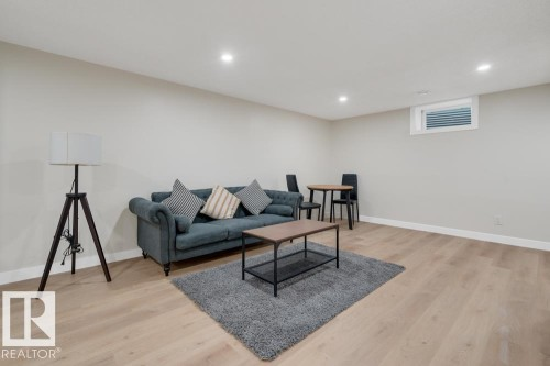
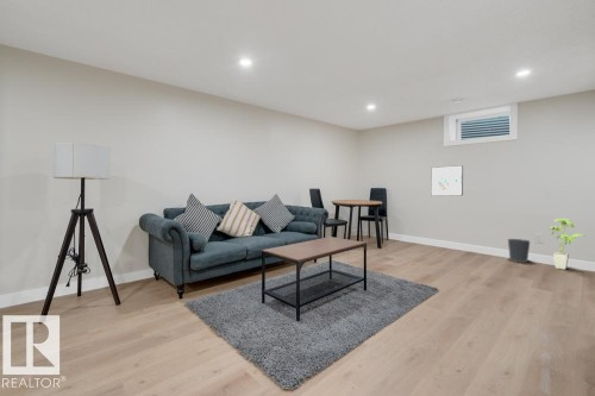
+ house plant [547,218,584,270]
+ wastebasket [507,238,531,264]
+ wall art [430,164,464,196]
